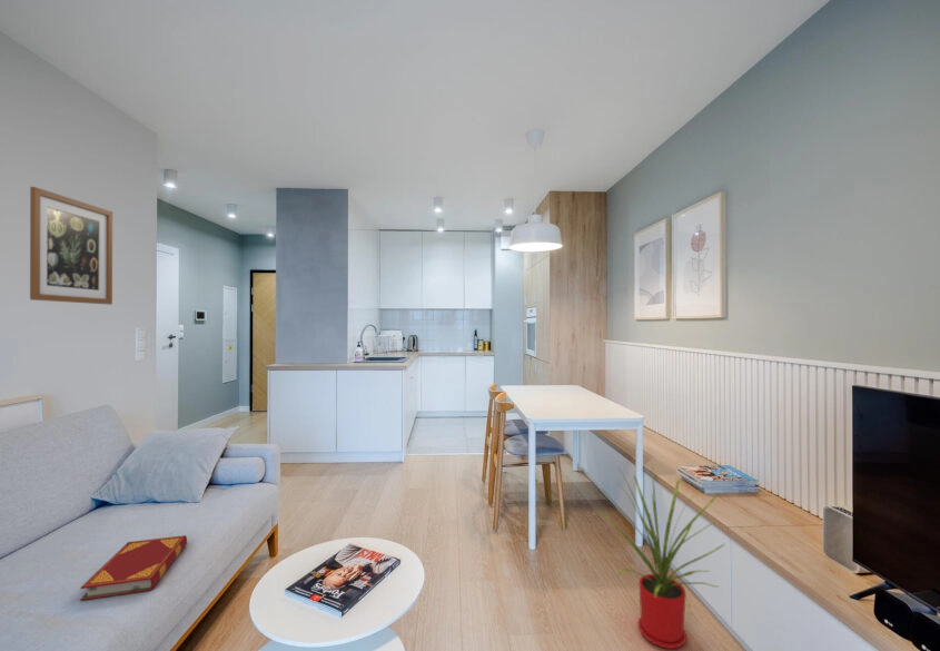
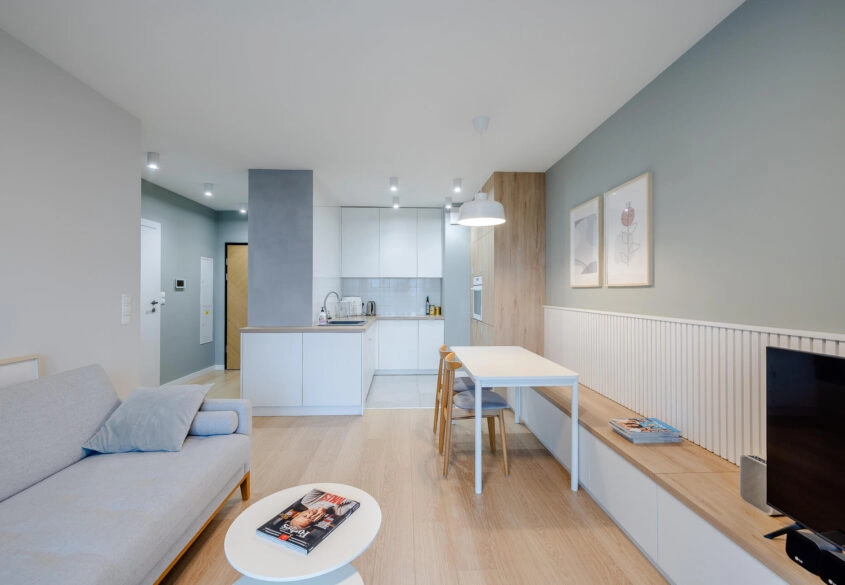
- house plant [596,465,725,650]
- hardback book [79,534,188,601]
- wall art [29,186,113,306]
